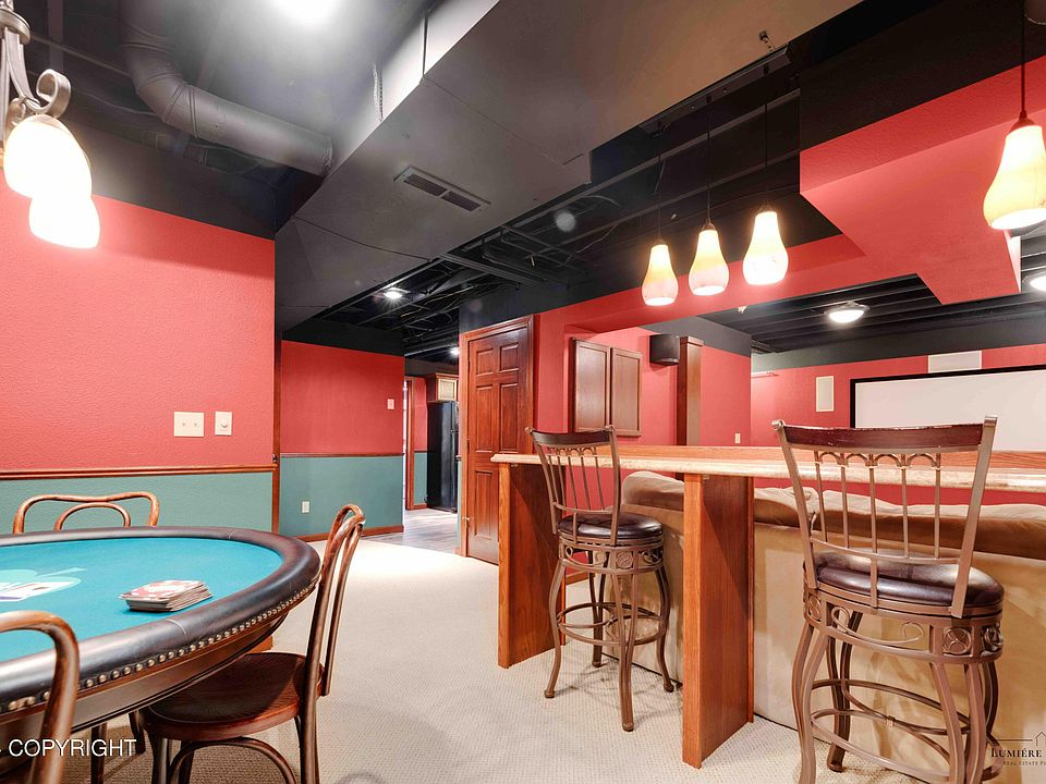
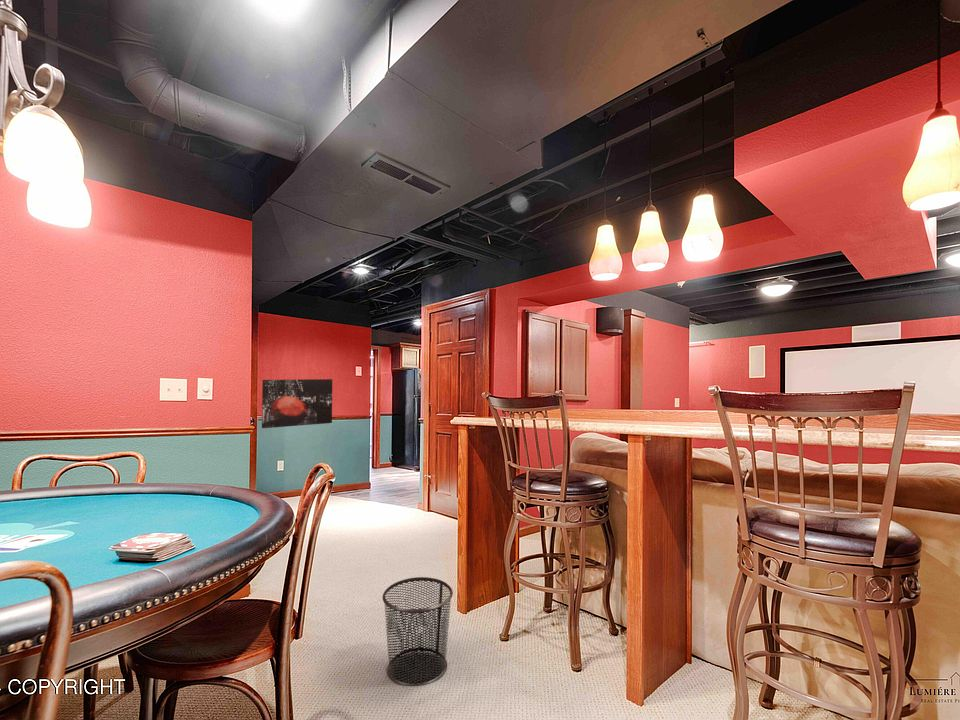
+ waste bin [381,576,454,687]
+ wall art [261,378,333,429]
